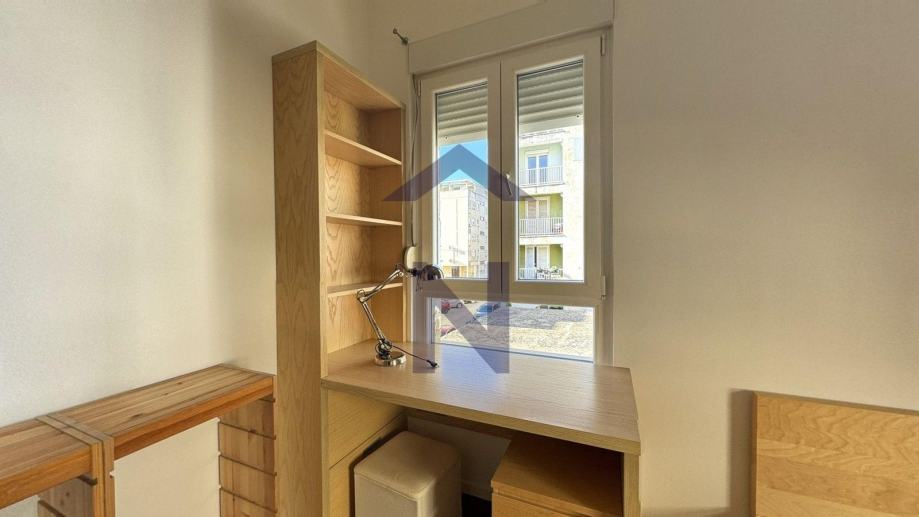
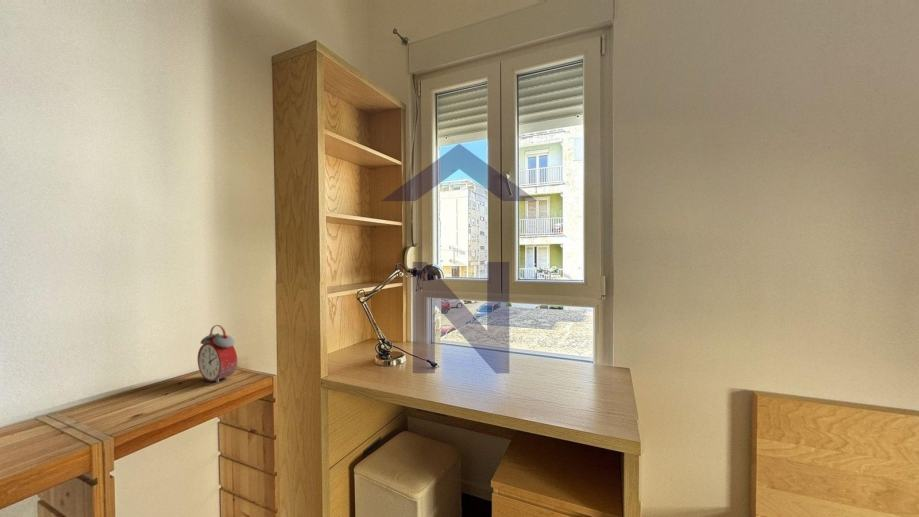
+ alarm clock [197,324,238,384]
